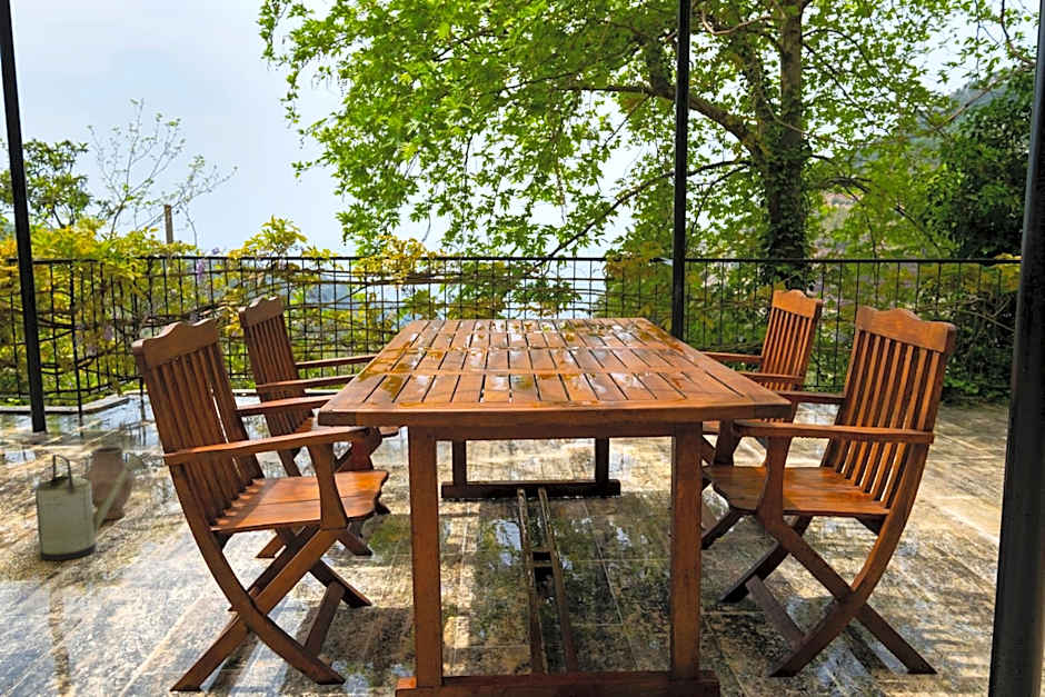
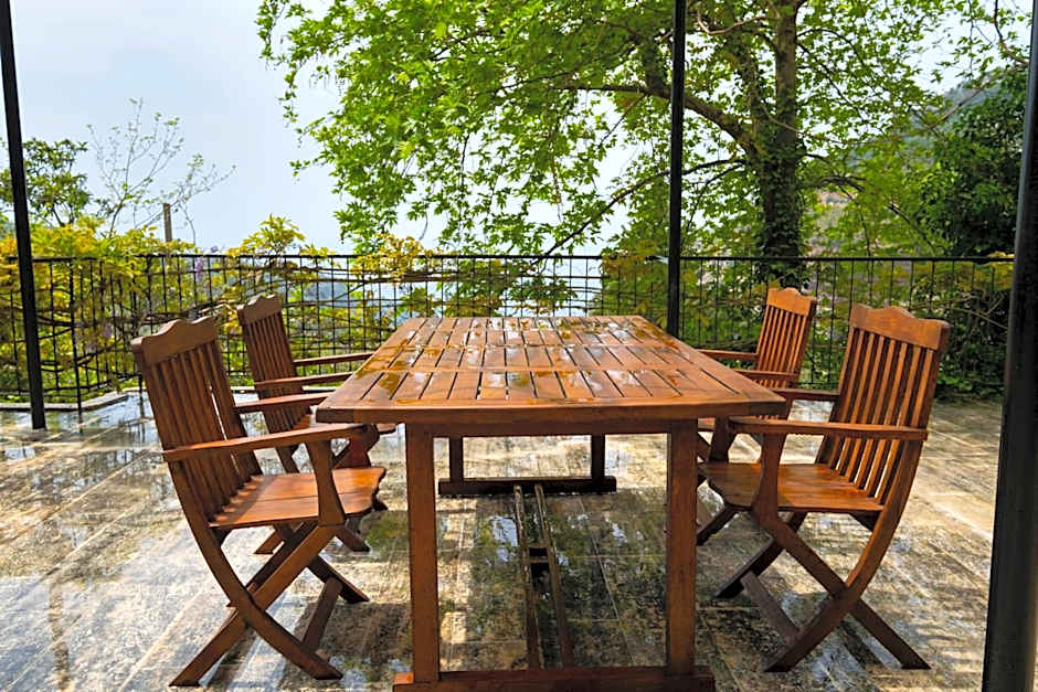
- watering can [23,451,148,561]
- vase [82,446,136,521]
